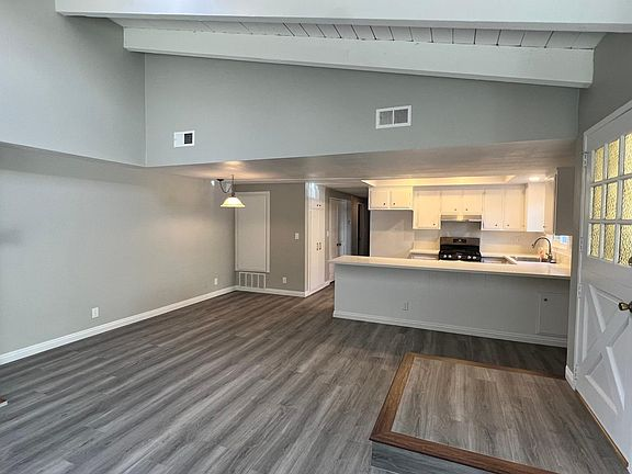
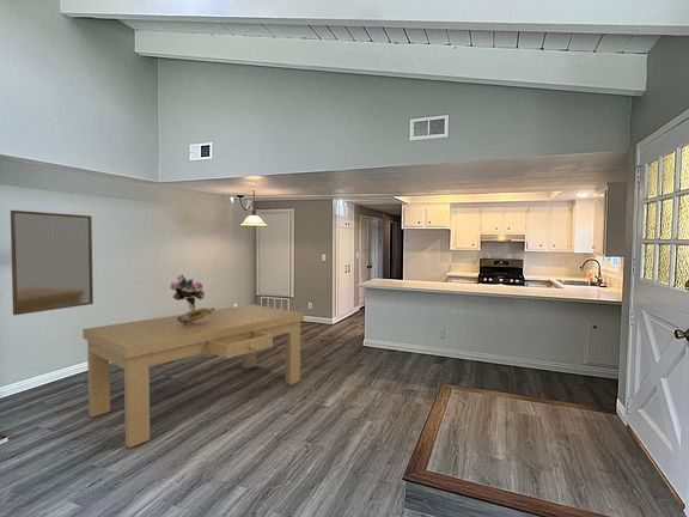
+ home mirror [10,209,94,316]
+ bouquet [169,273,215,324]
+ dining table [81,303,305,449]
